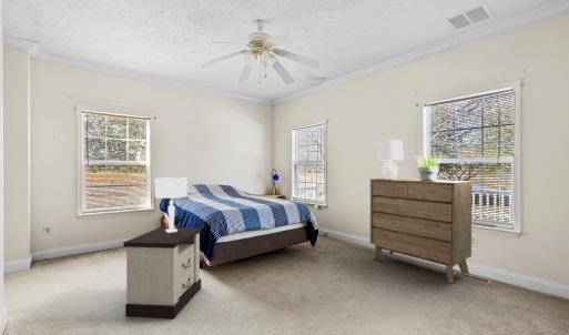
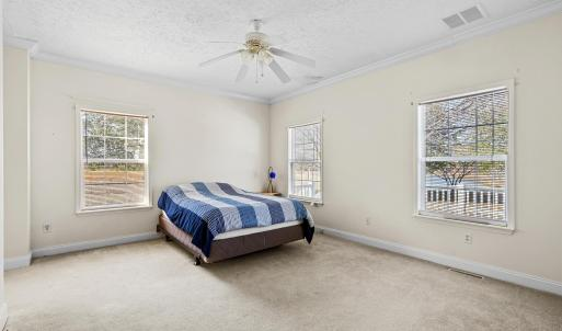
- table lamp [154,176,189,233]
- table lamp [376,139,405,180]
- dresser [369,177,473,285]
- nightstand [122,226,202,319]
- potted plant [415,154,444,181]
